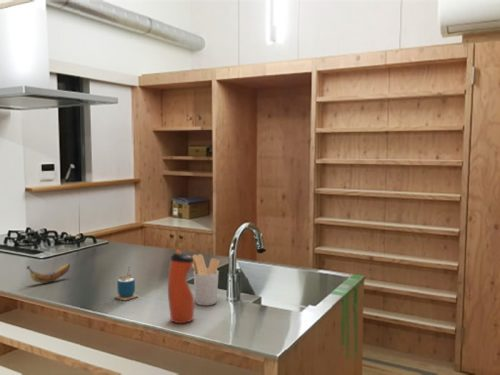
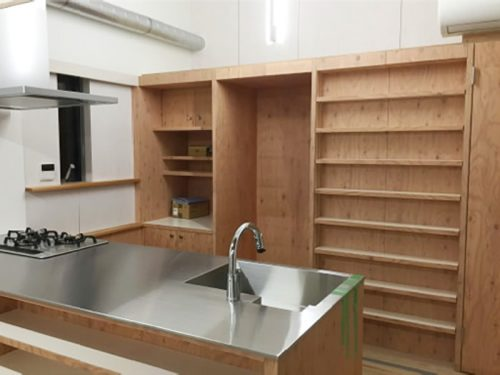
- utensil holder [187,253,221,306]
- cup [114,265,139,301]
- water bottle [167,249,195,324]
- banana [26,263,71,284]
